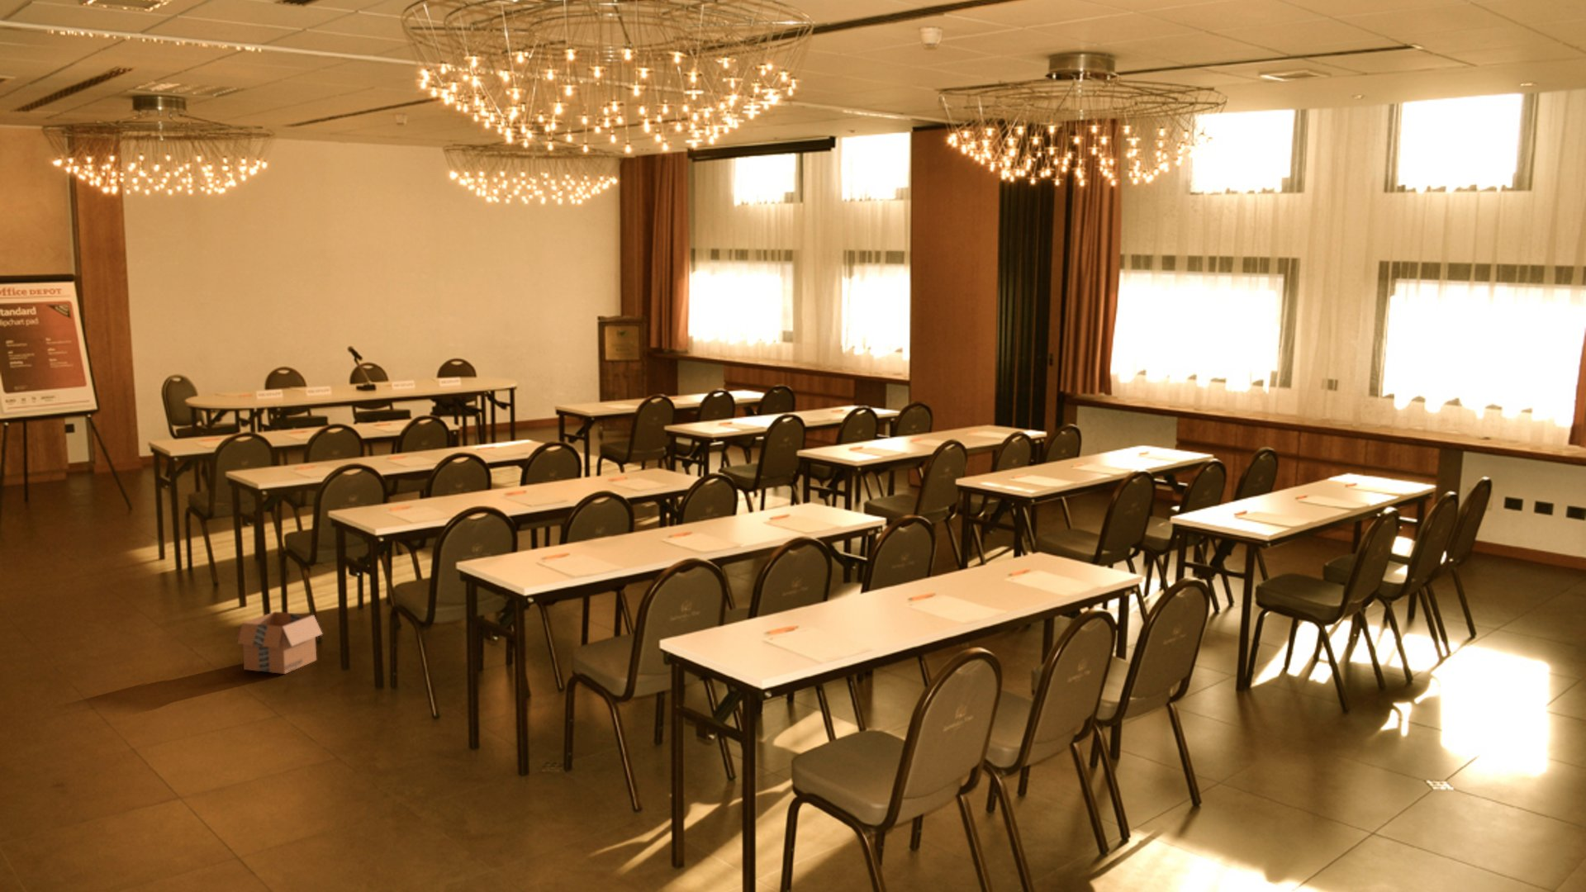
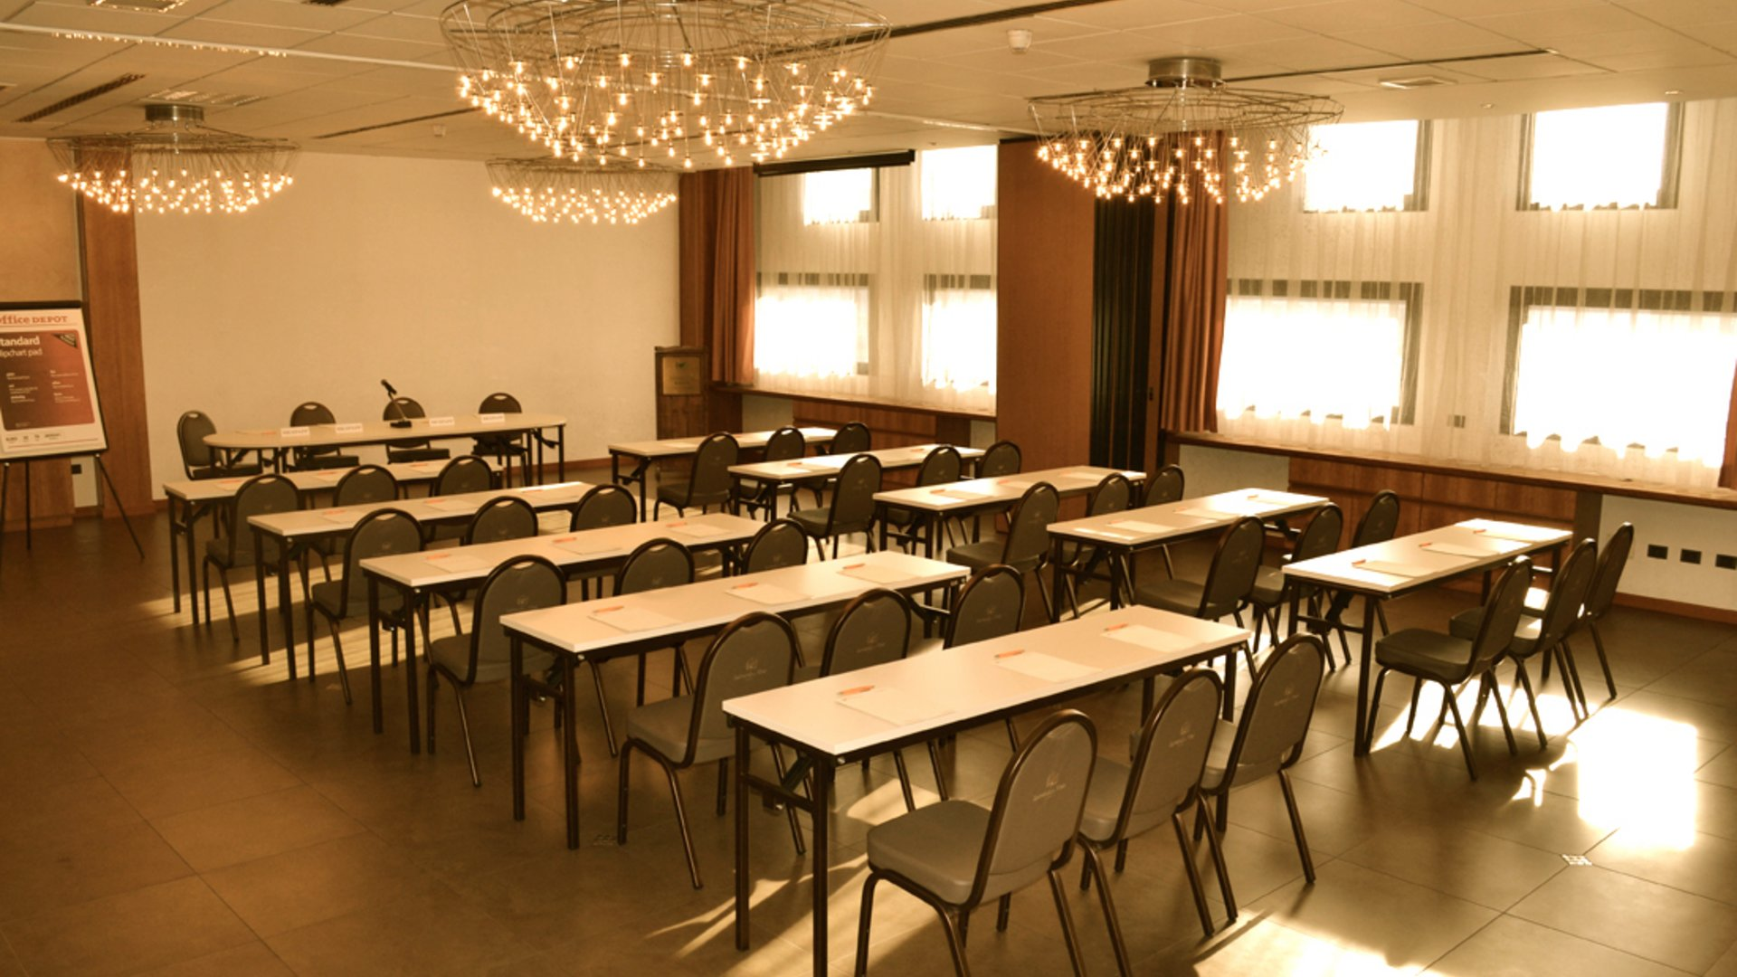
- cardboard box [234,610,324,675]
